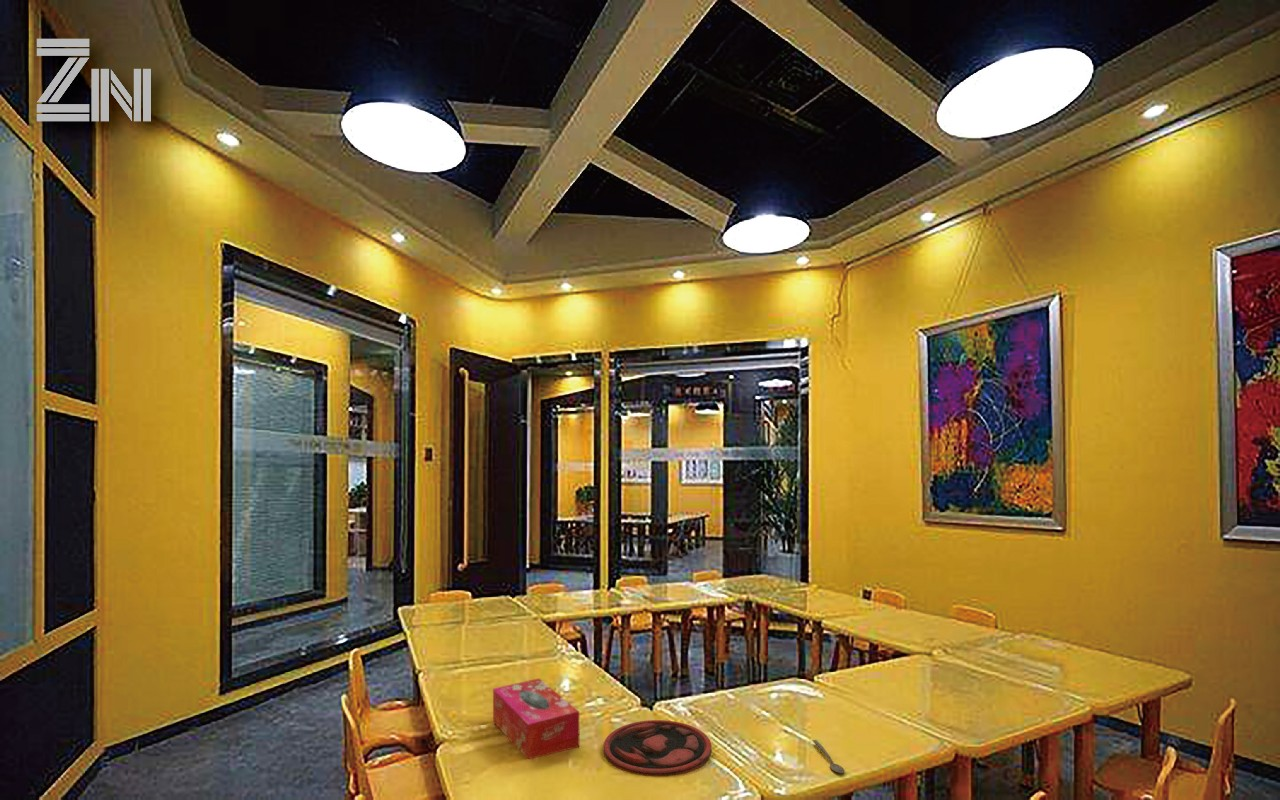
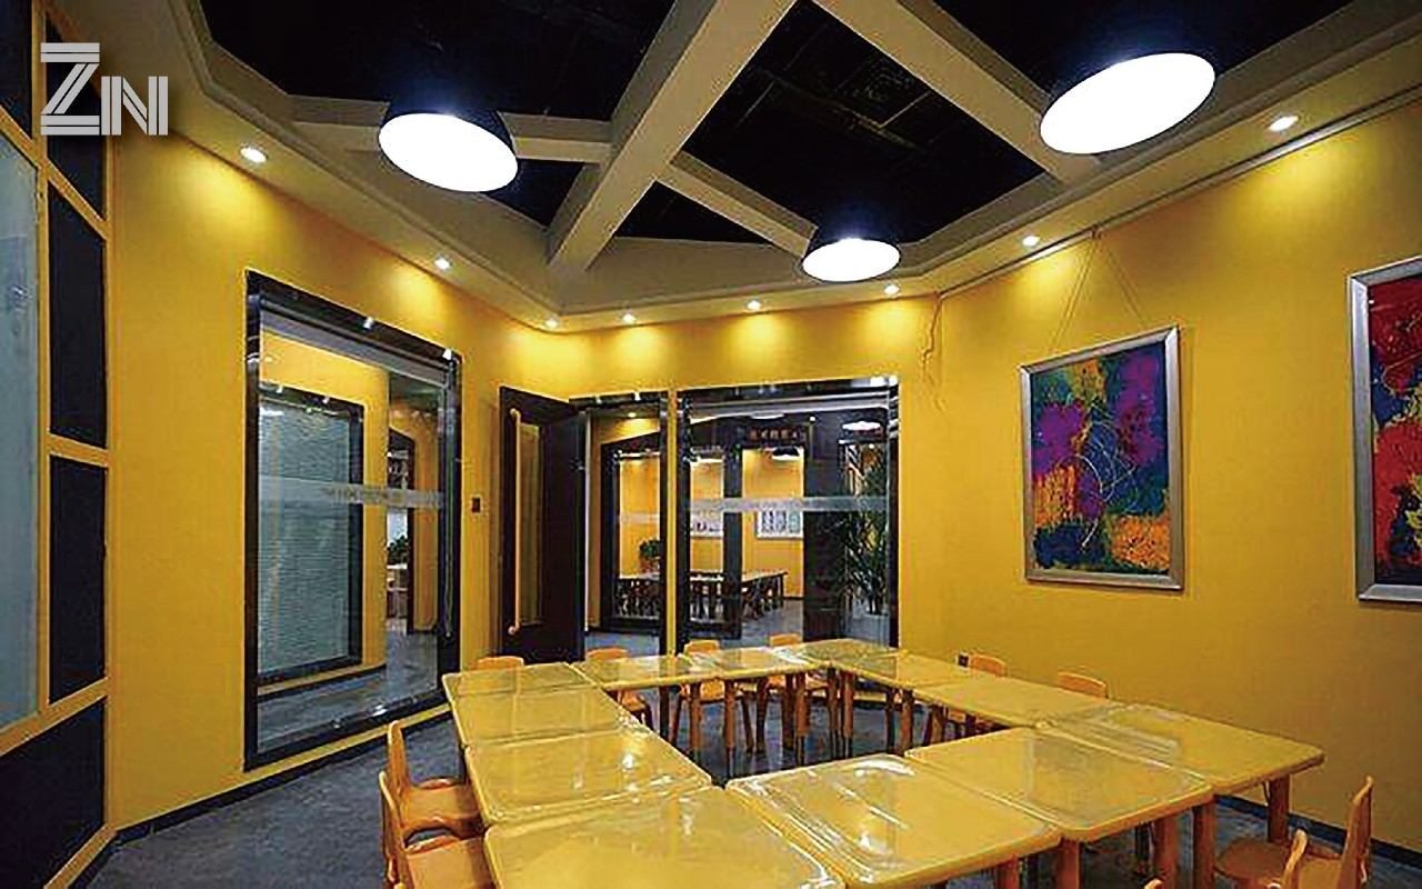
- tissue box [492,678,581,760]
- plate [603,719,713,777]
- spoon [812,739,846,774]
